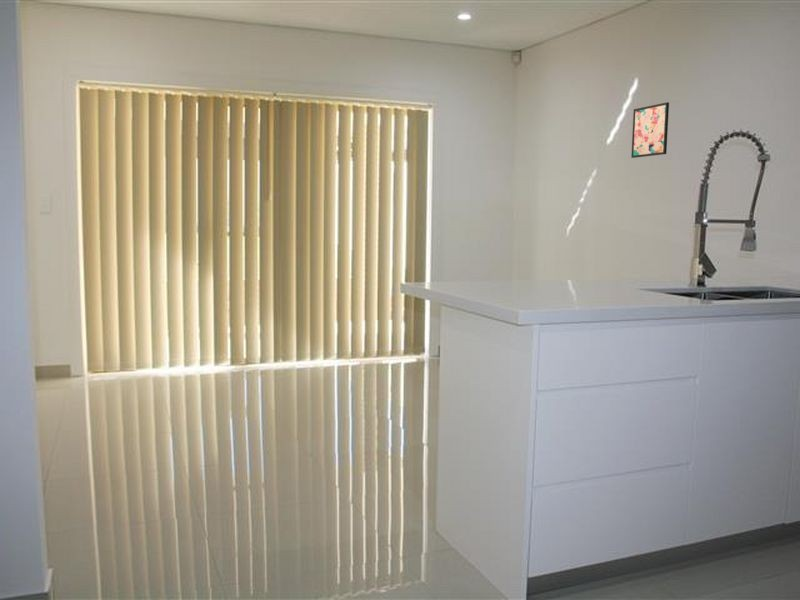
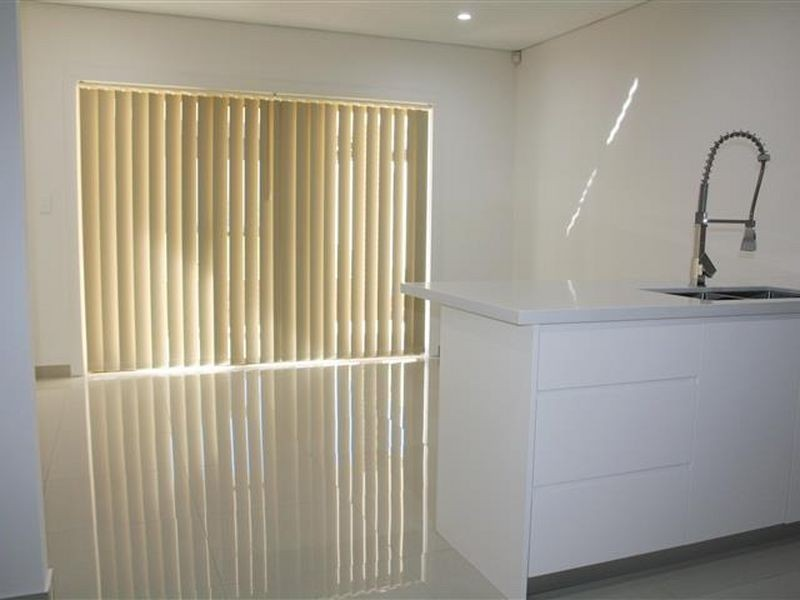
- wall art [630,101,670,159]
